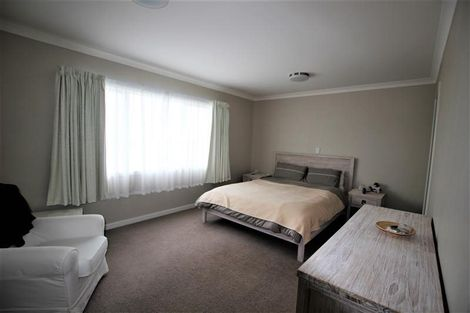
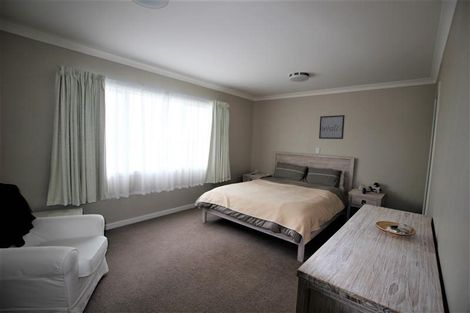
+ wall art [318,114,346,140]
